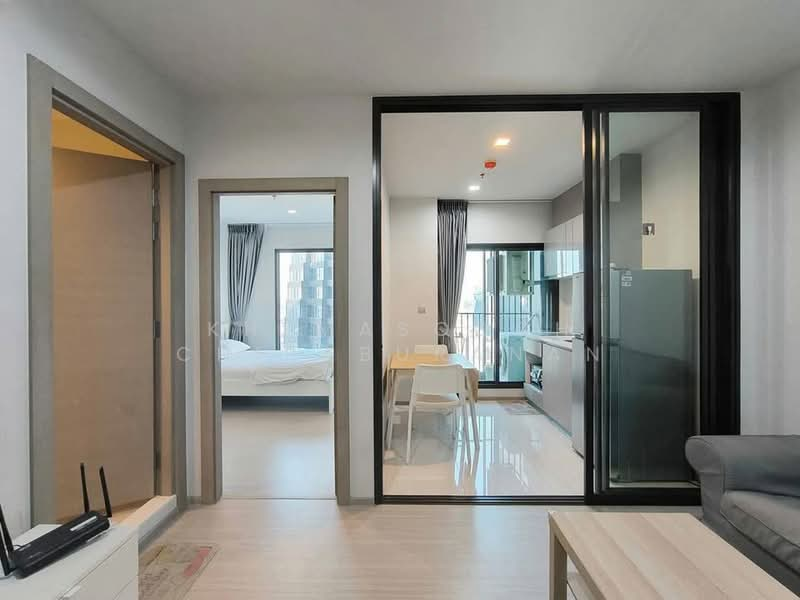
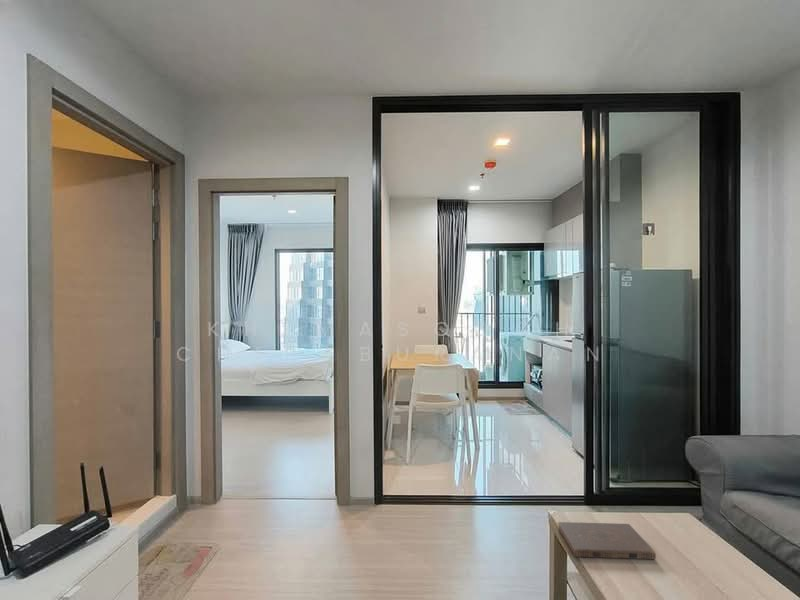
+ book [557,521,657,560]
